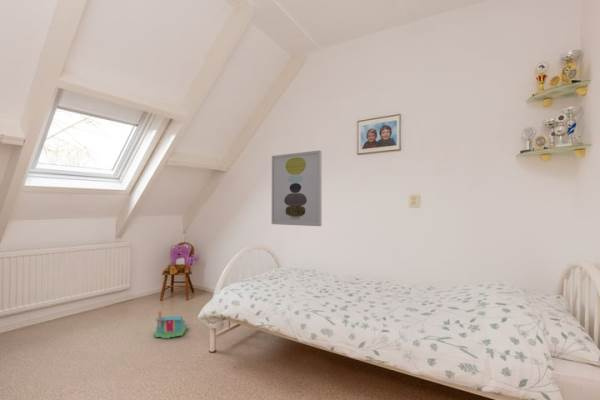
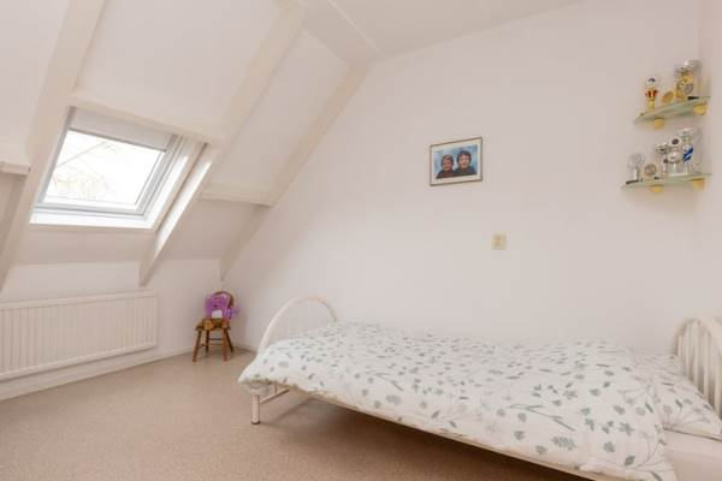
- wall art [271,149,323,227]
- toy house [153,309,189,339]
